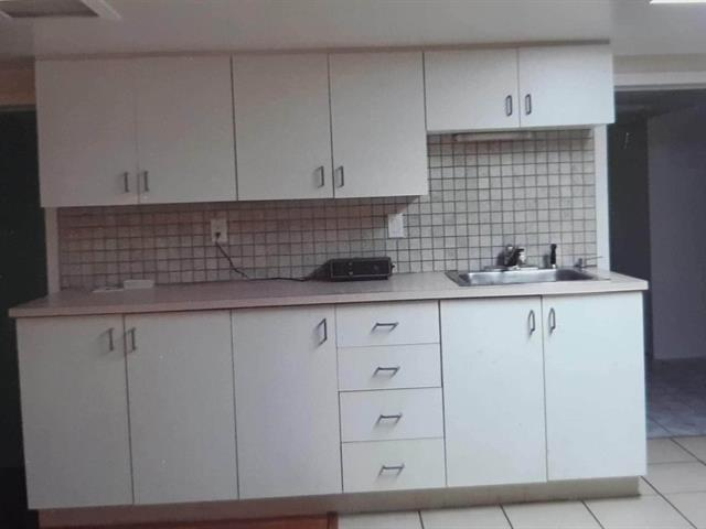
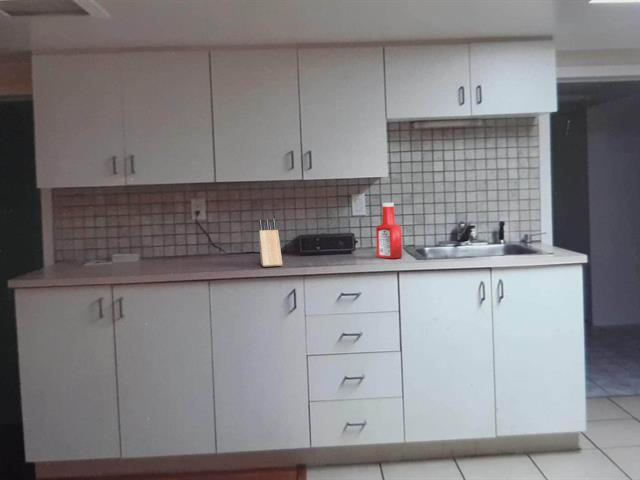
+ soap bottle [375,202,403,259]
+ knife block [258,218,283,268]
